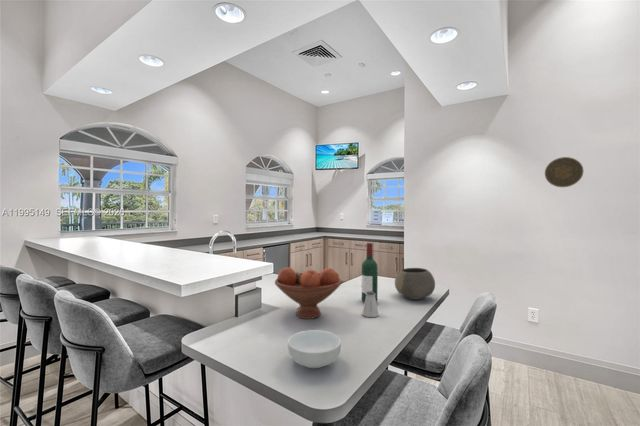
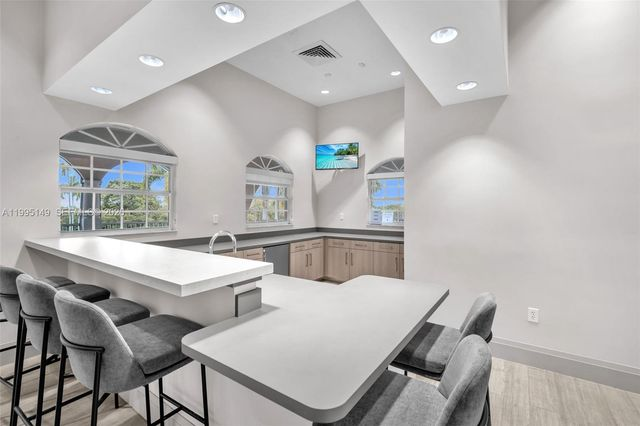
- bowl [394,267,436,301]
- decorative plate [544,156,584,188]
- cereal bowl [287,329,342,369]
- saltshaker [362,291,380,318]
- fruit bowl [274,266,343,320]
- wine bottle [361,242,379,303]
